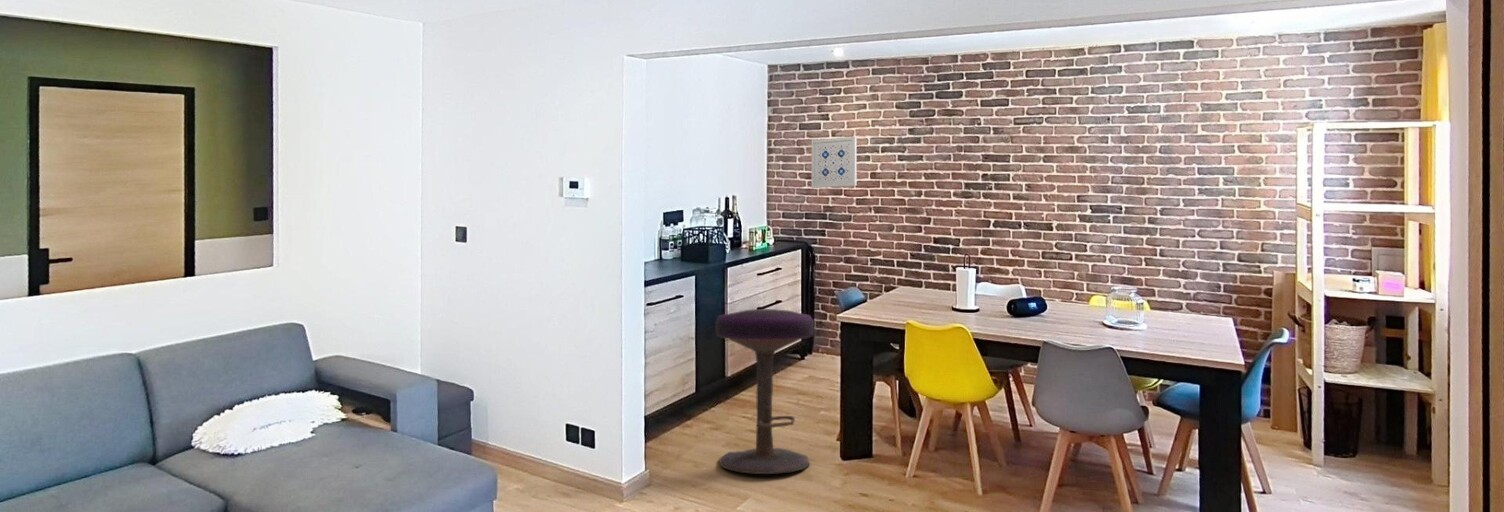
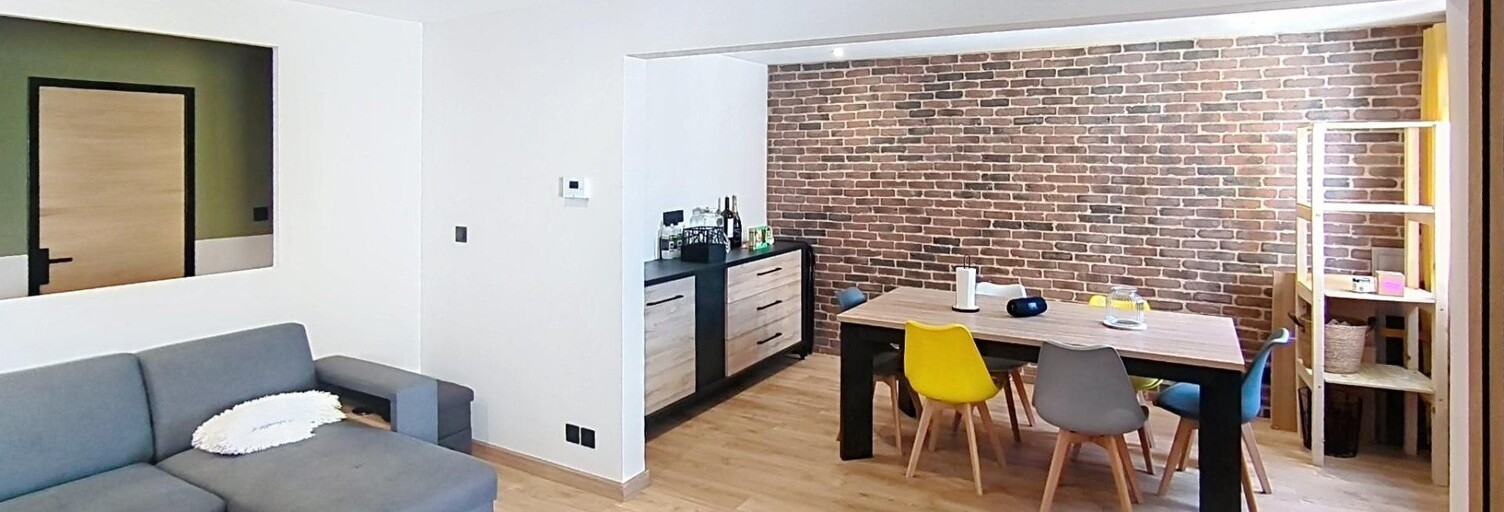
- wall art [811,136,858,189]
- stool [714,308,815,475]
